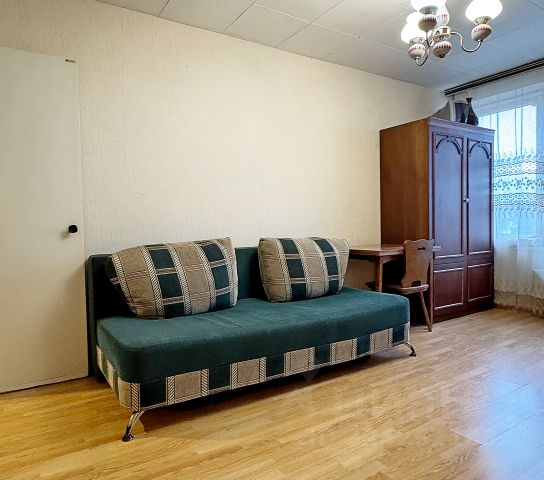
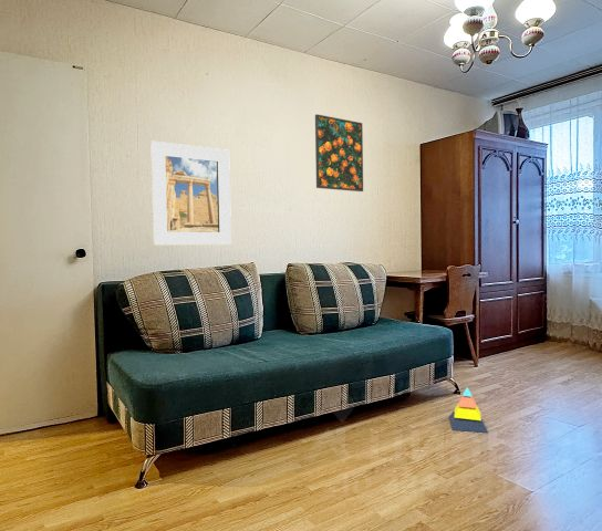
+ stacking toy [448,386,489,434]
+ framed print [314,113,364,192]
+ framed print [149,140,232,246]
